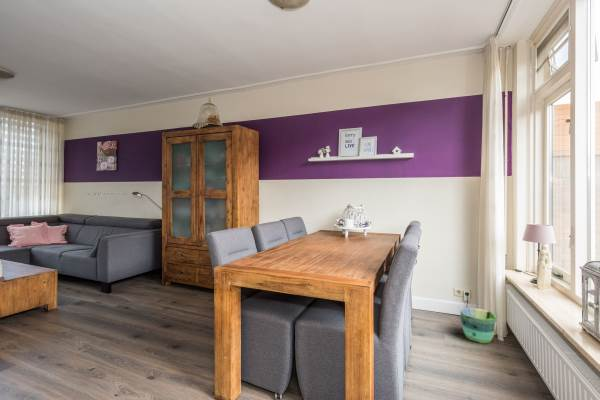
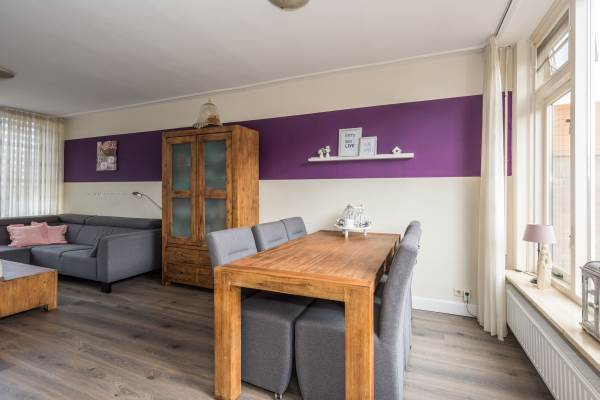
- planter pot [460,307,498,344]
